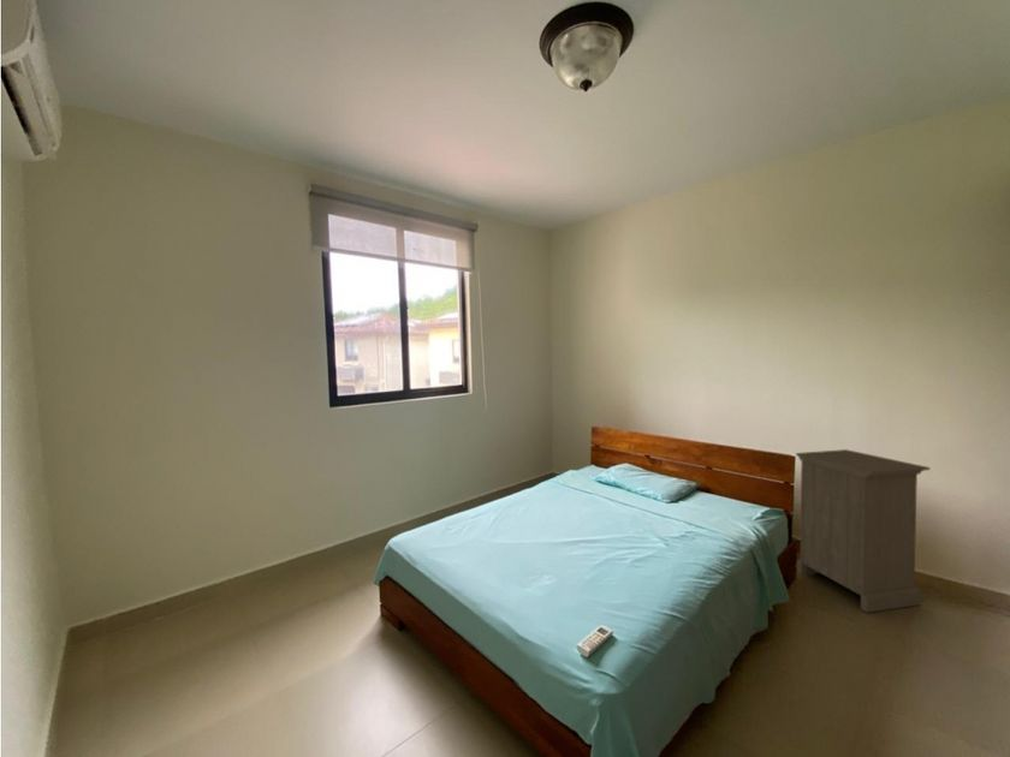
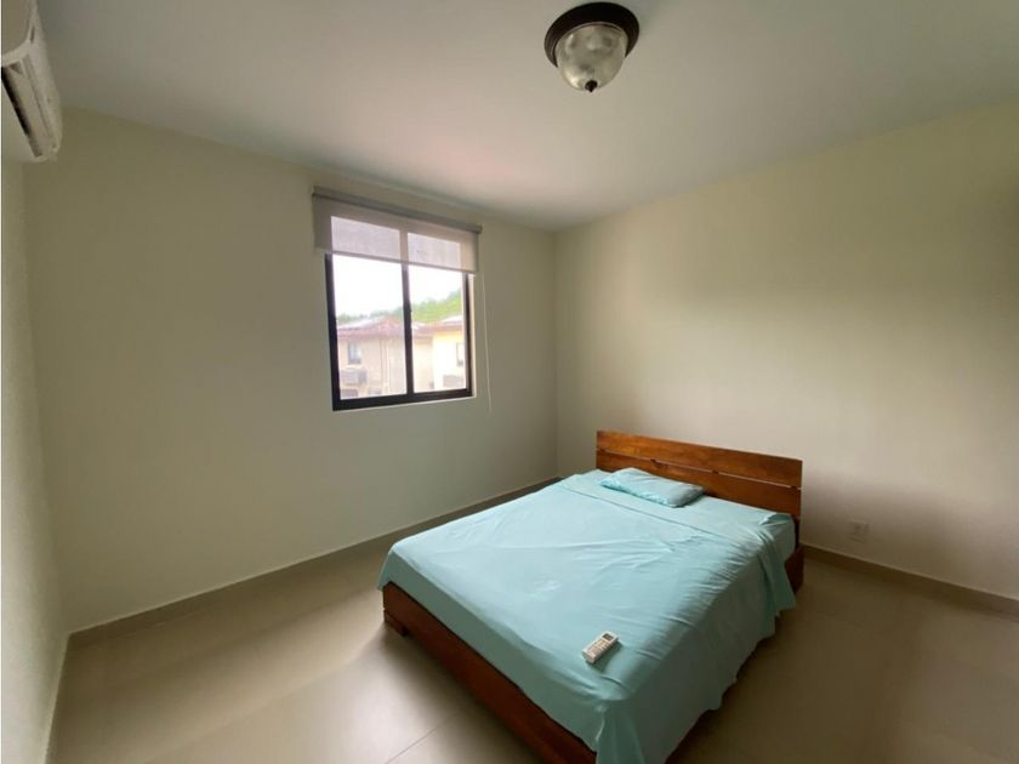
- nightstand [795,448,931,614]
